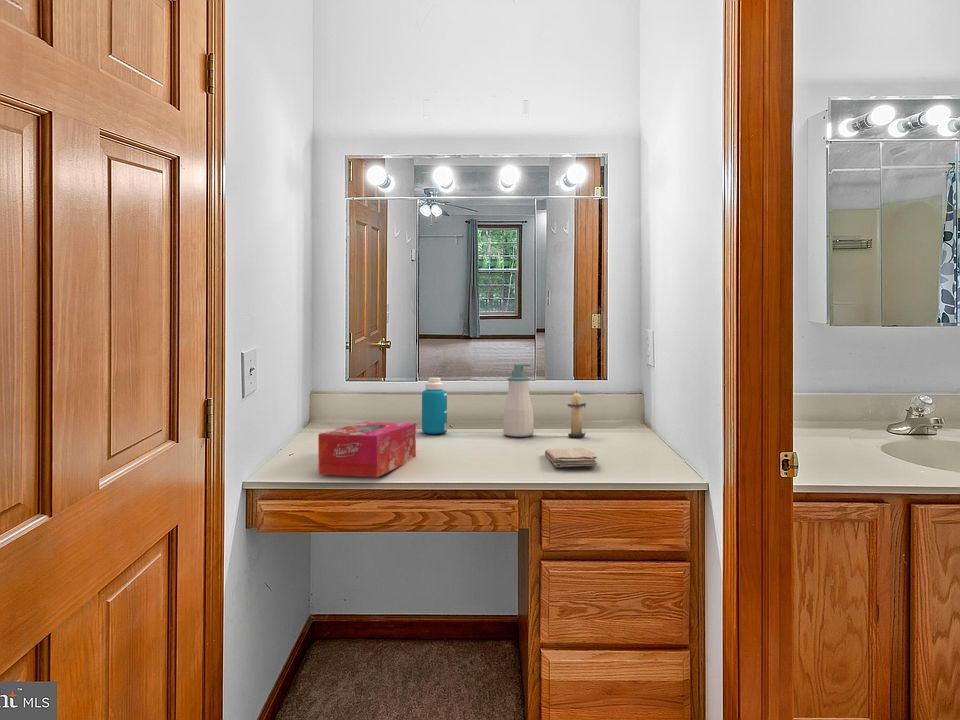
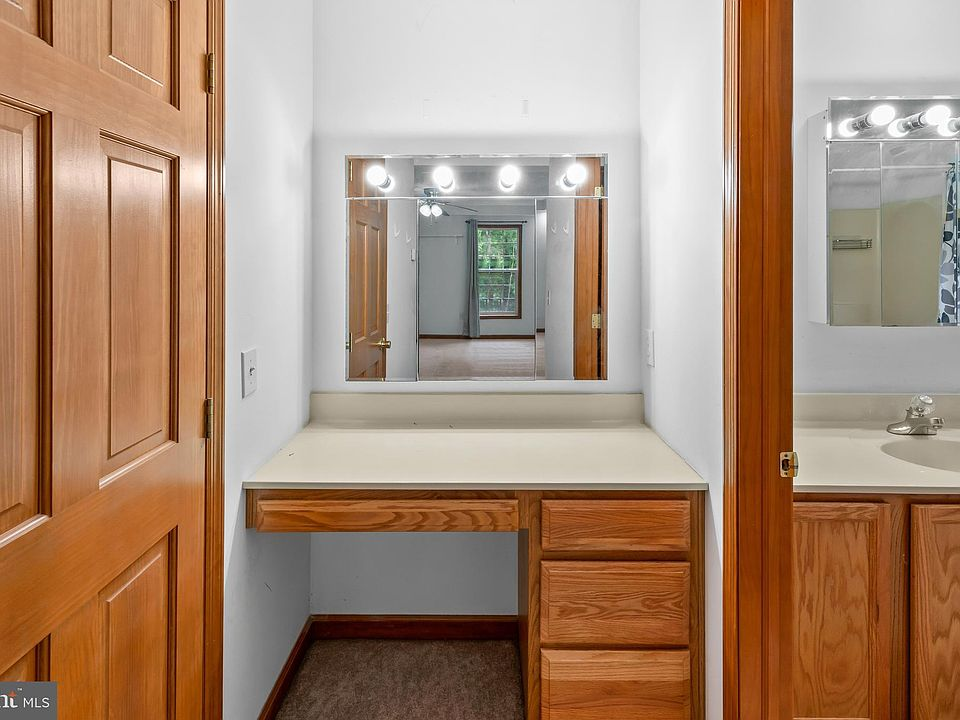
- bottle [421,377,448,435]
- soap bottle [502,363,535,438]
- candle [567,389,587,438]
- washcloth [544,447,598,468]
- tissue box [317,421,417,479]
